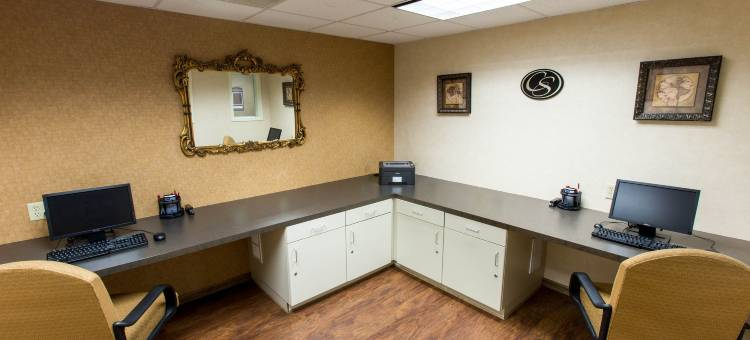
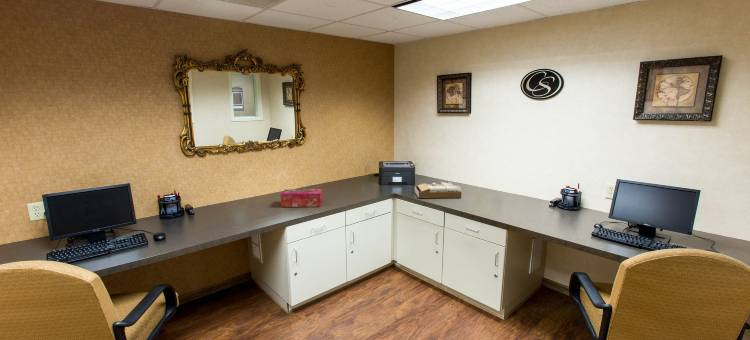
+ tissue box [280,188,324,208]
+ paper tray [414,181,462,199]
